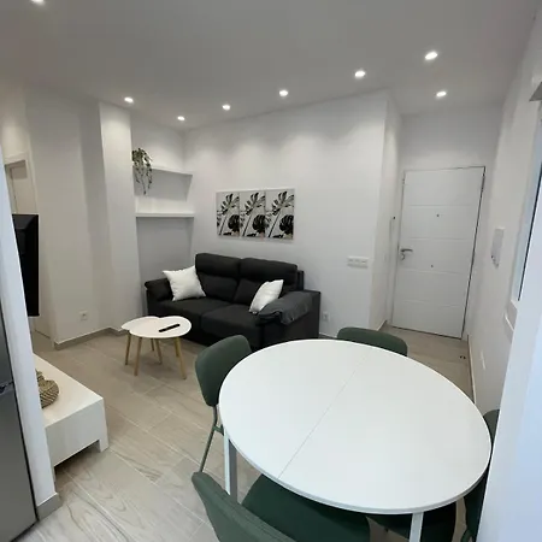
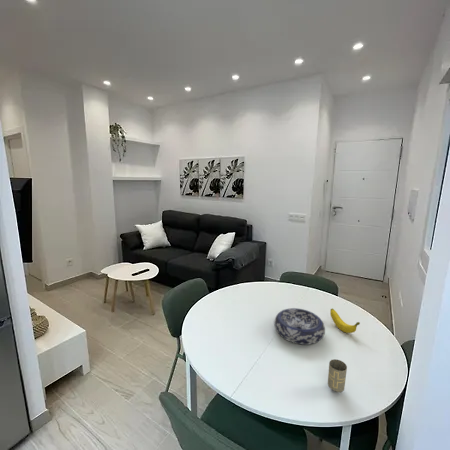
+ banana [329,308,361,334]
+ bottle [327,358,348,393]
+ decorative bowl [273,307,326,346]
